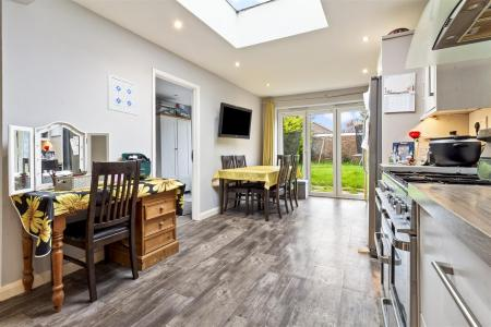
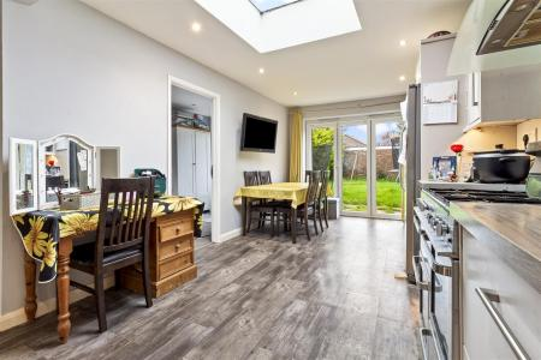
- wall art [106,73,140,117]
